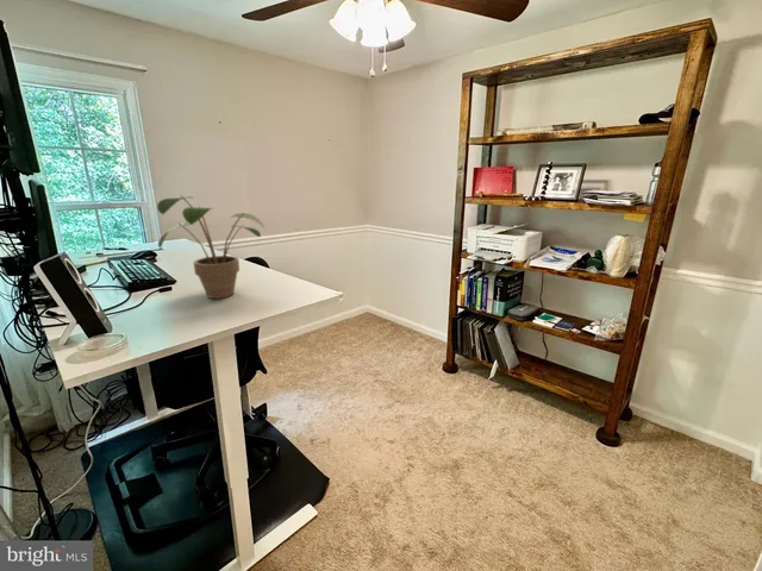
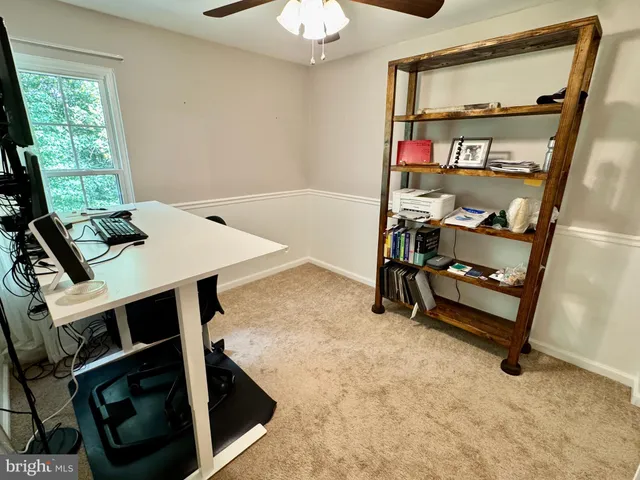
- potted plant [156,194,267,300]
